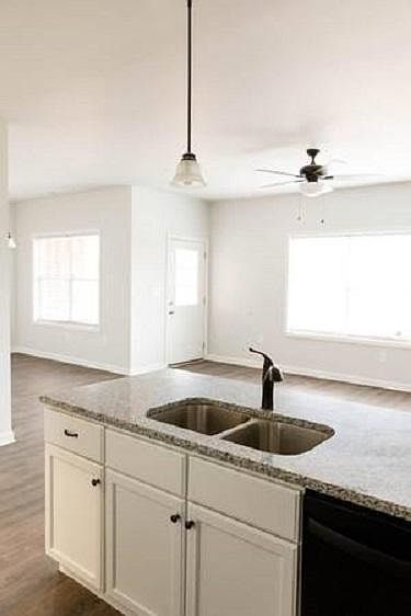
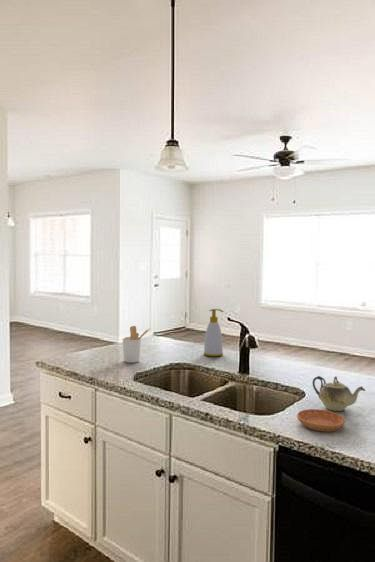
+ utensil holder [122,325,151,364]
+ soap bottle [203,308,225,357]
+ saucer [296,408,346,432]
+ teapot [312,375,366,412]
